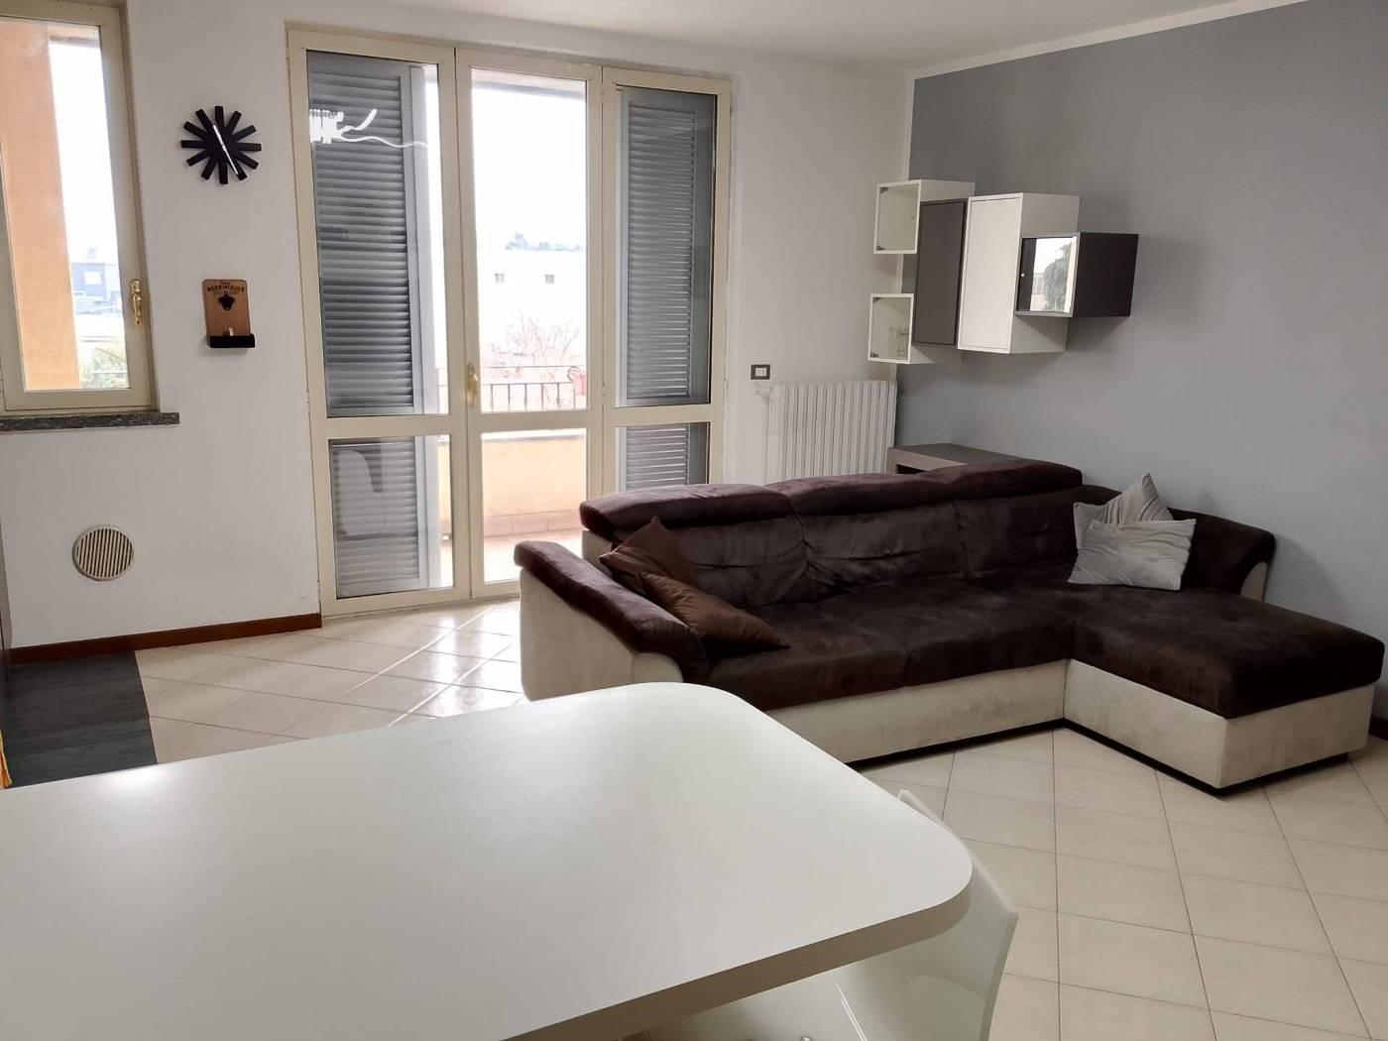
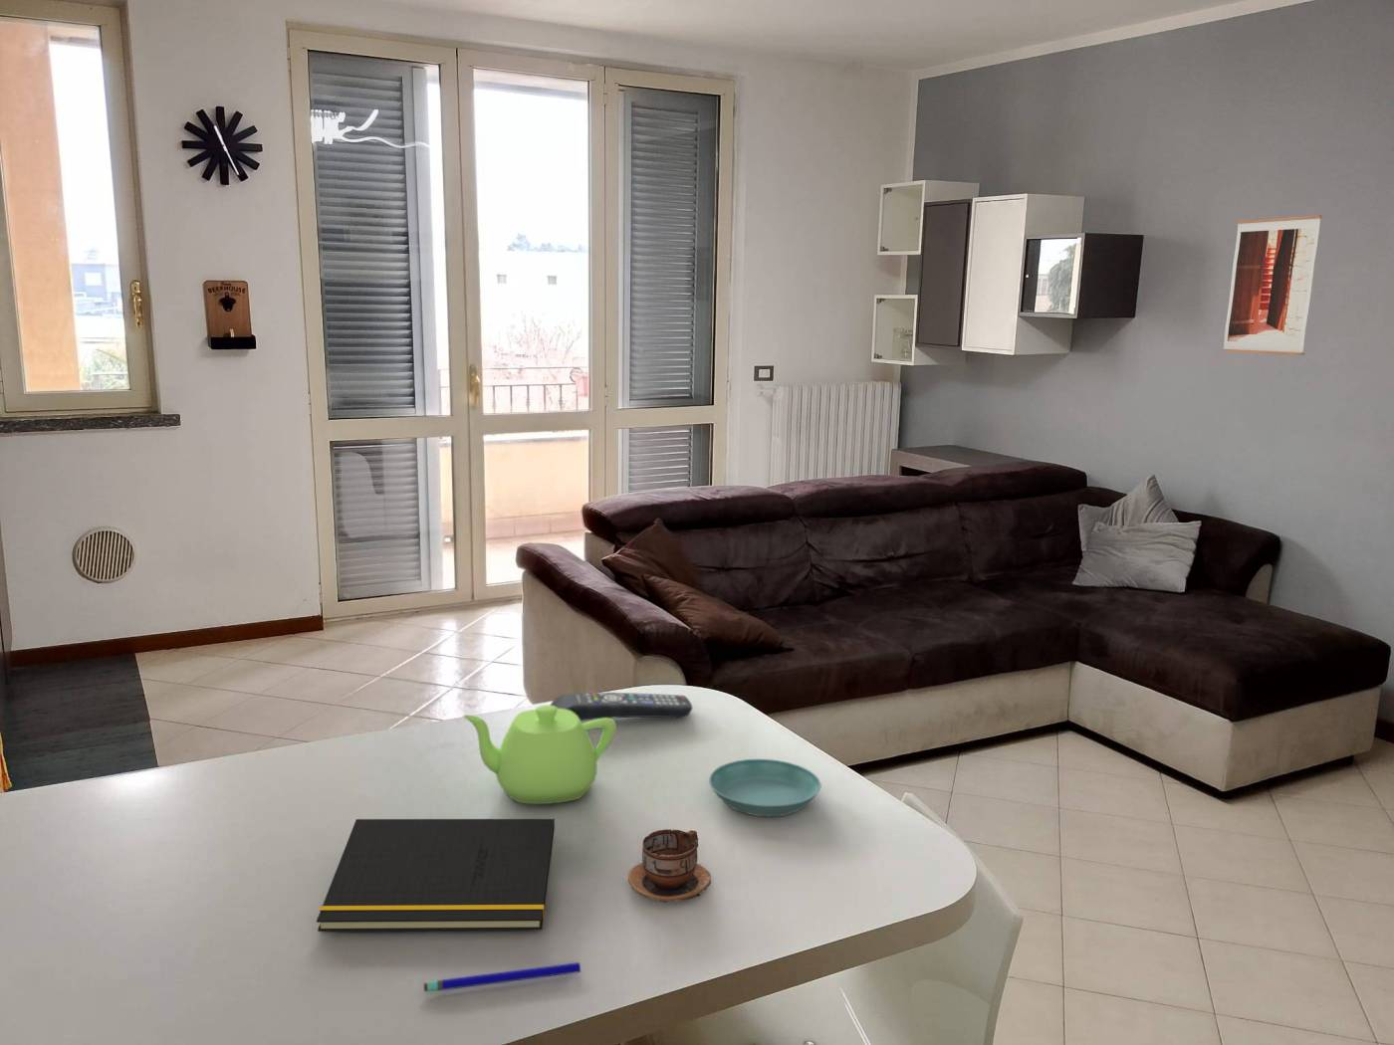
+ remote control [550,692,693,721]
+ teapot [462,704,617,805]
+ saucer [708,759,822,817]
+ cup [628,828,713,903]
+ notepad [316,818,555,933]
+ wall art [1222,214,1324,357]
+ pen [424,962,582,992]
